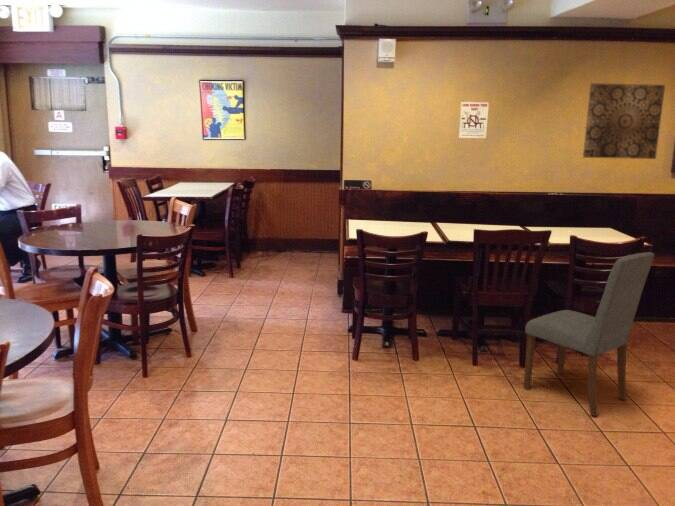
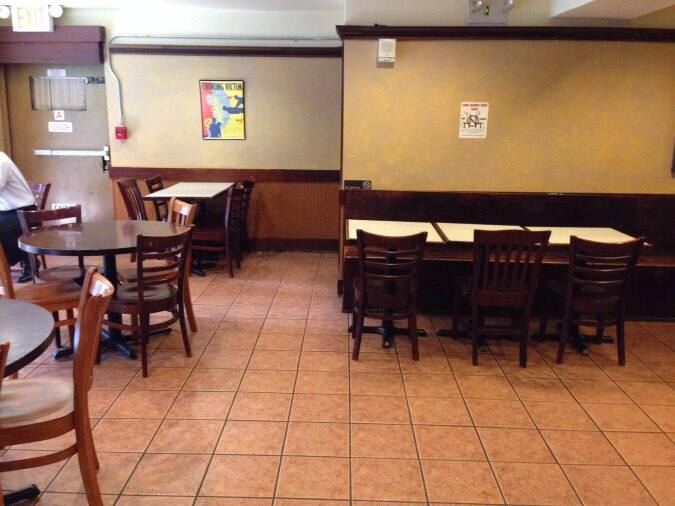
- dining chair [523,251,655,417]
- wall art [582,82,666,160]
